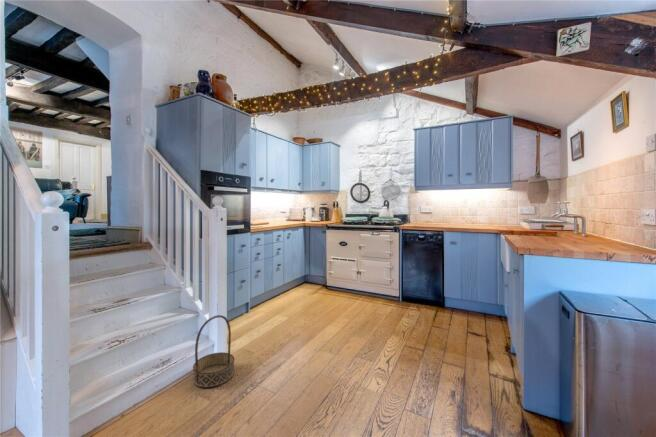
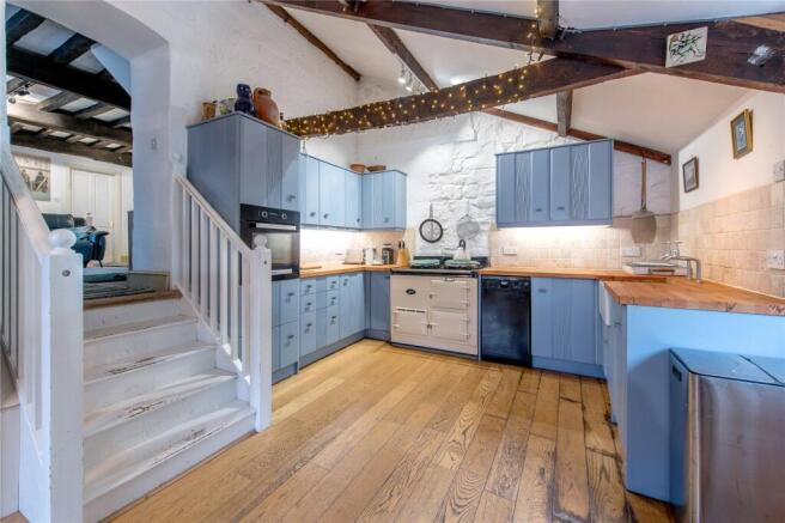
- basket [192,314,235,389]
